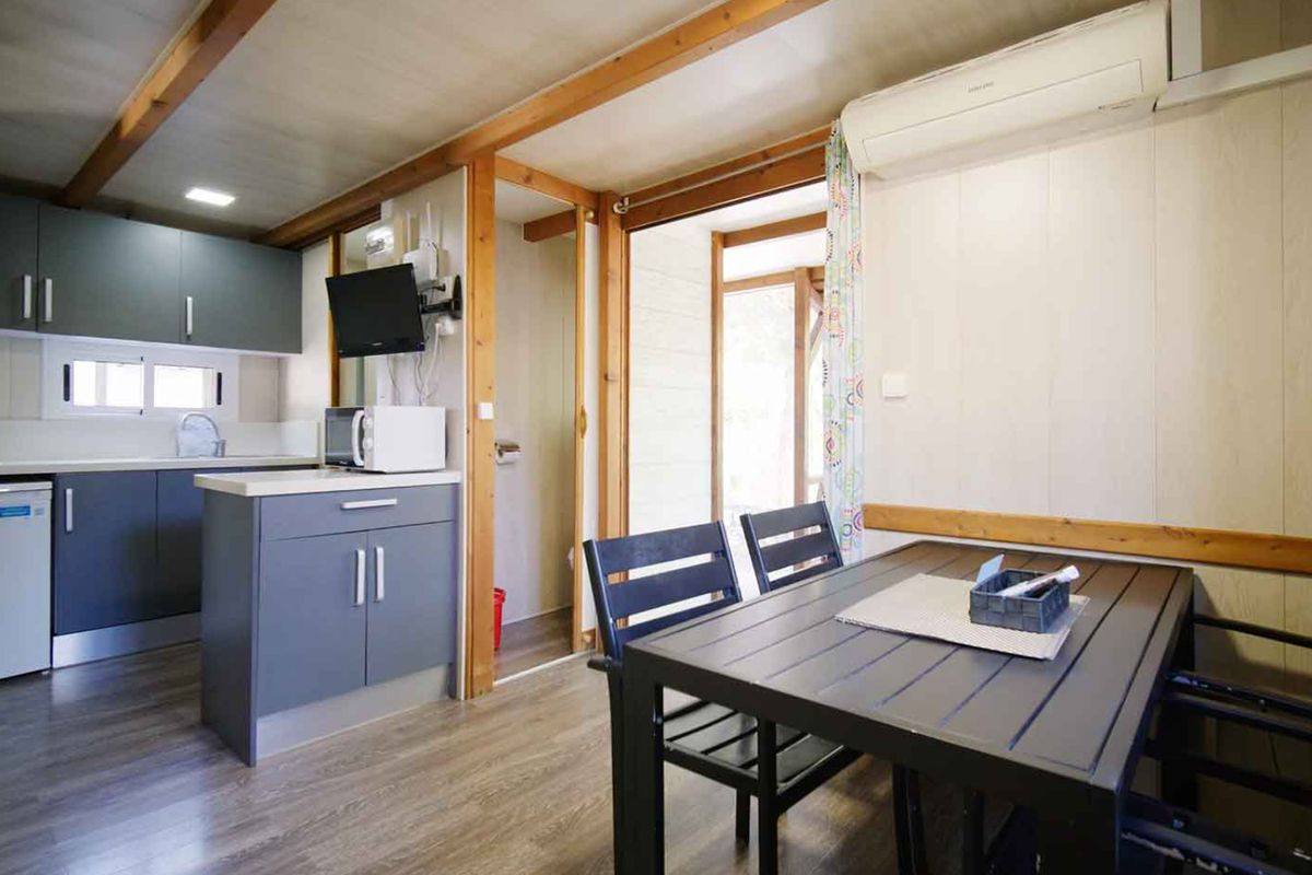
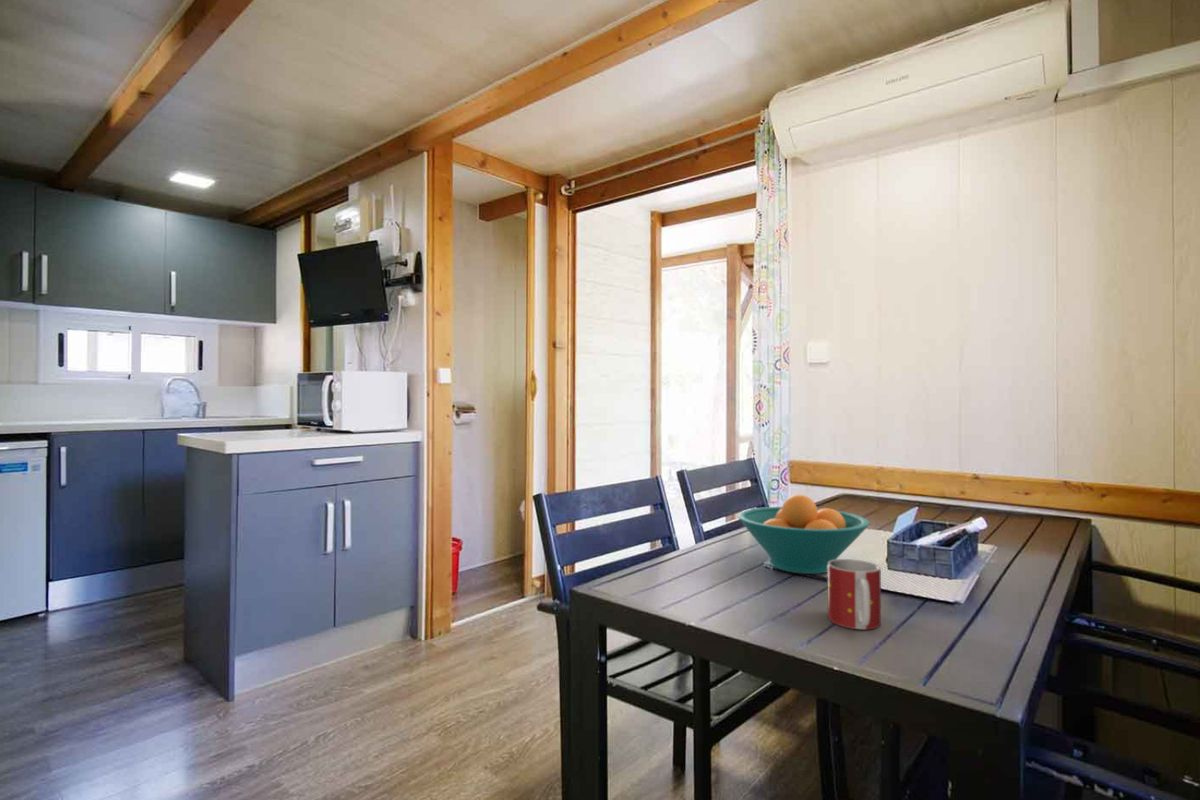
+ fruit bowl [737,493,870,575]
+ mug [827,558,882,630]
